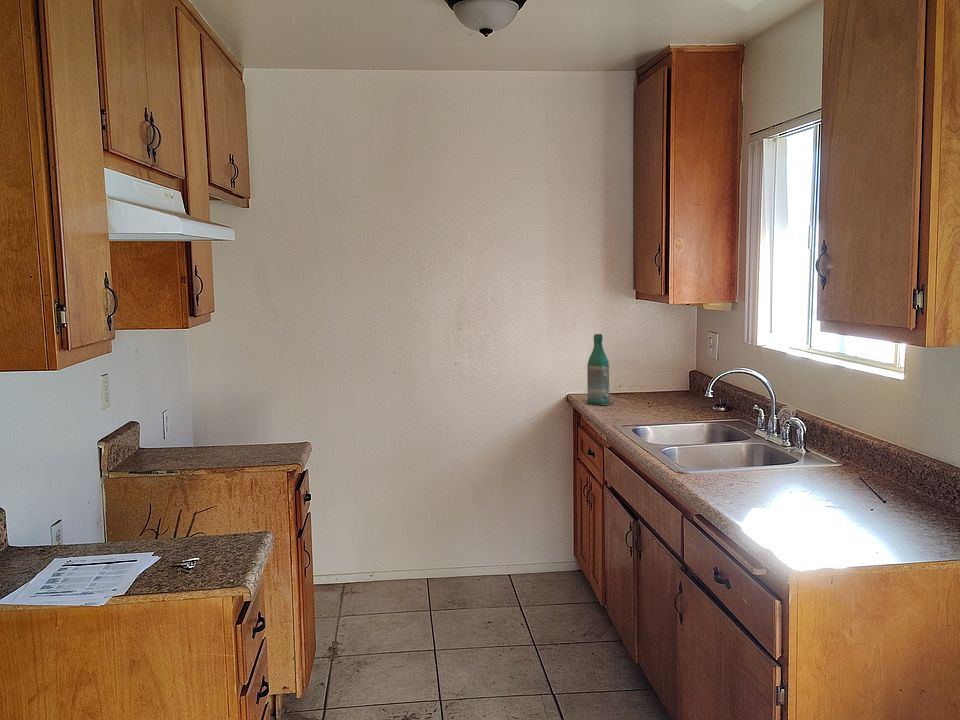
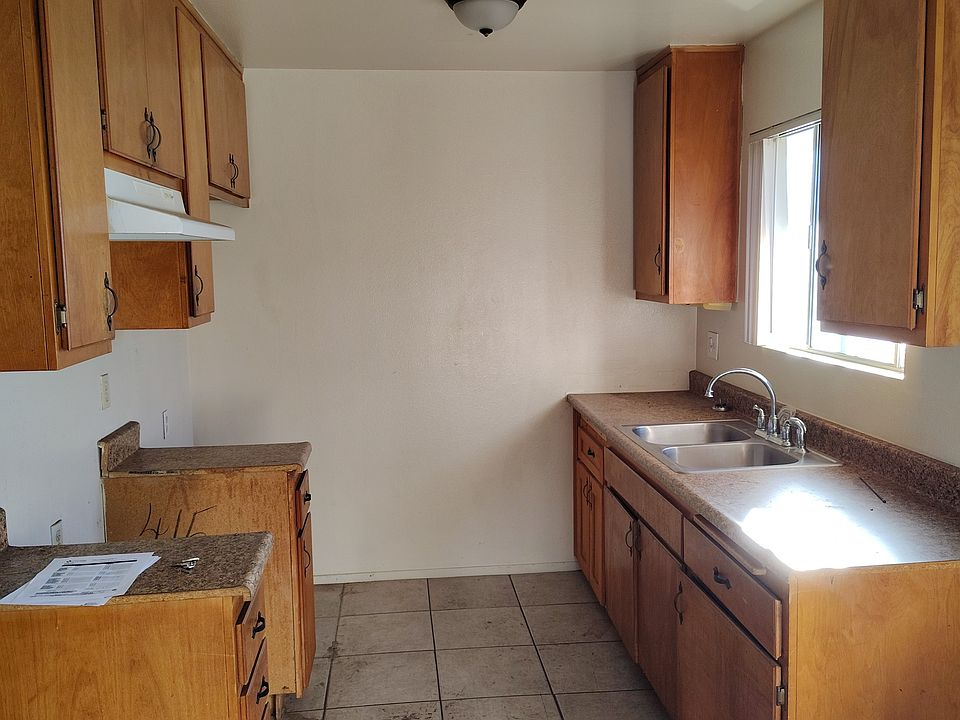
- bottle [584,333,615,406]
